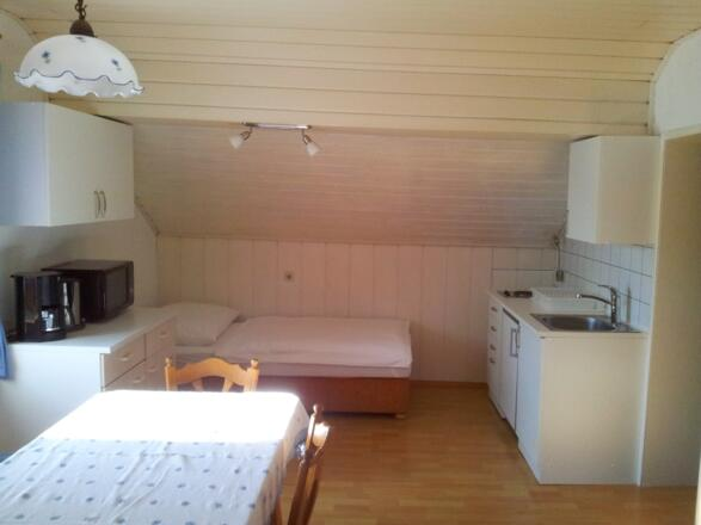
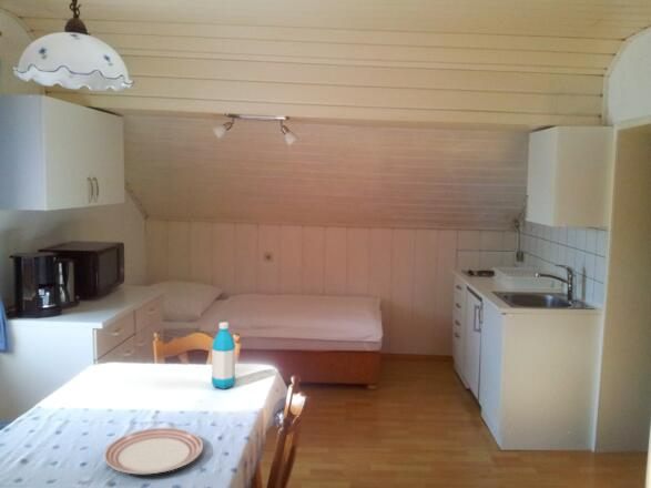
+ dinner plate [103,426,204,475]
+ water bottle [211,322,236,390]
